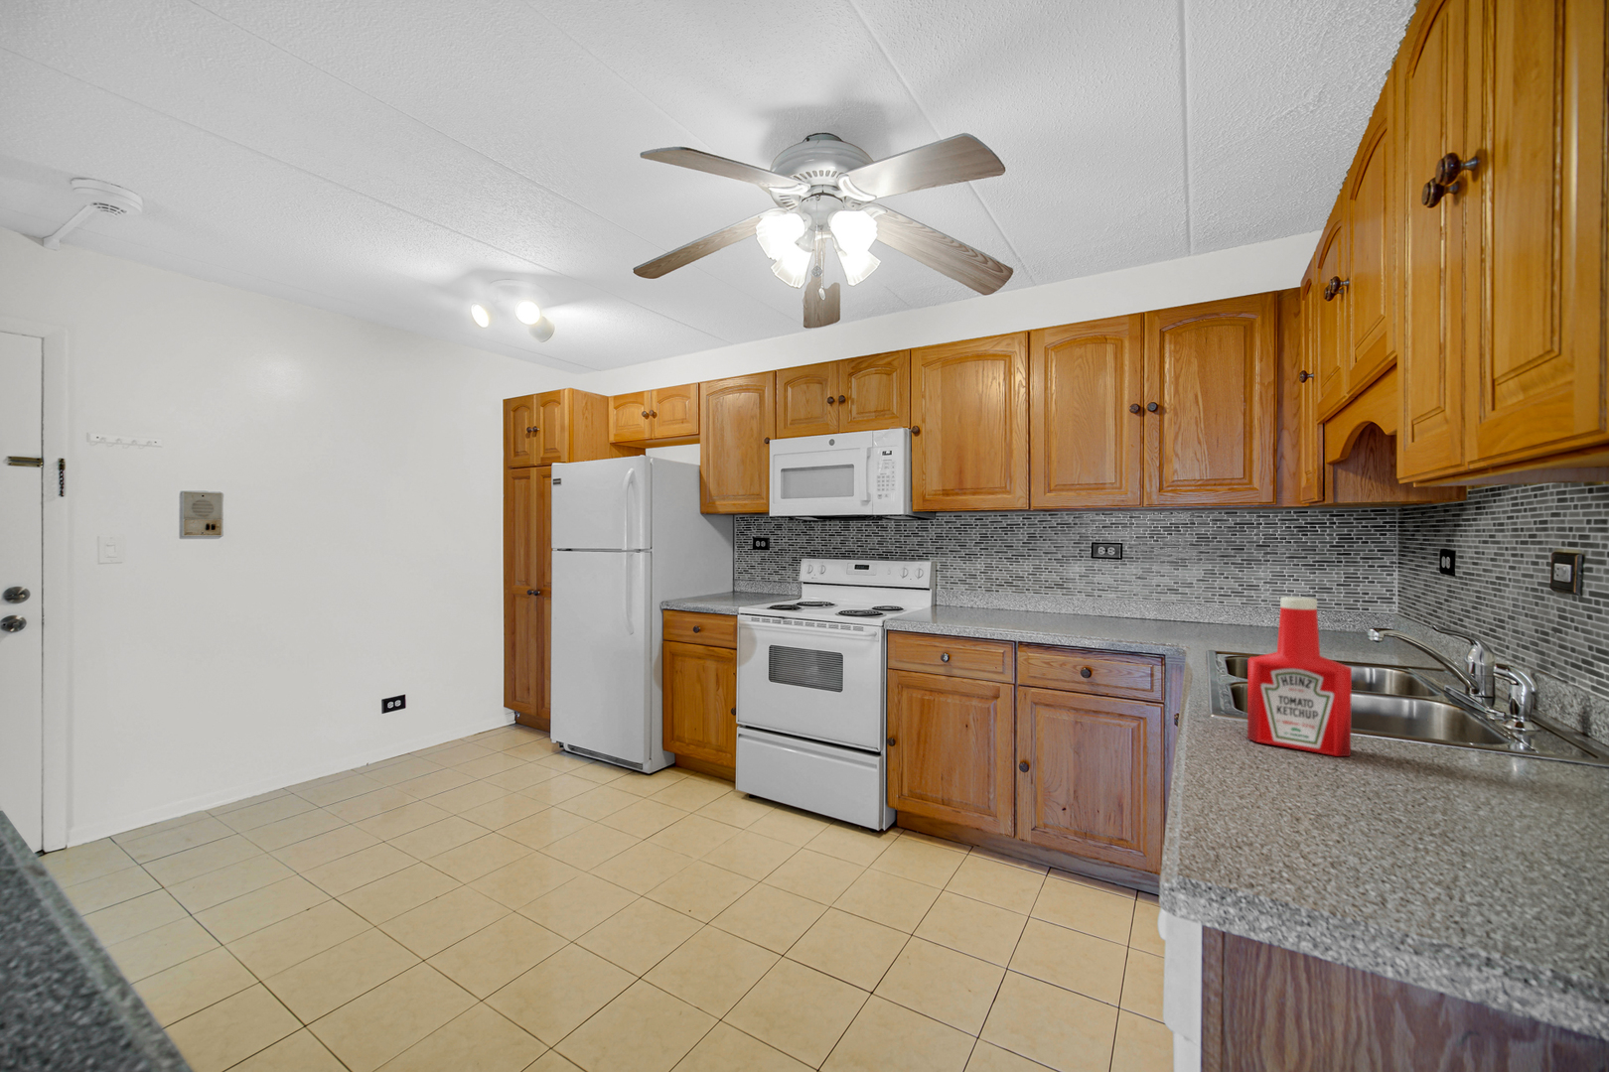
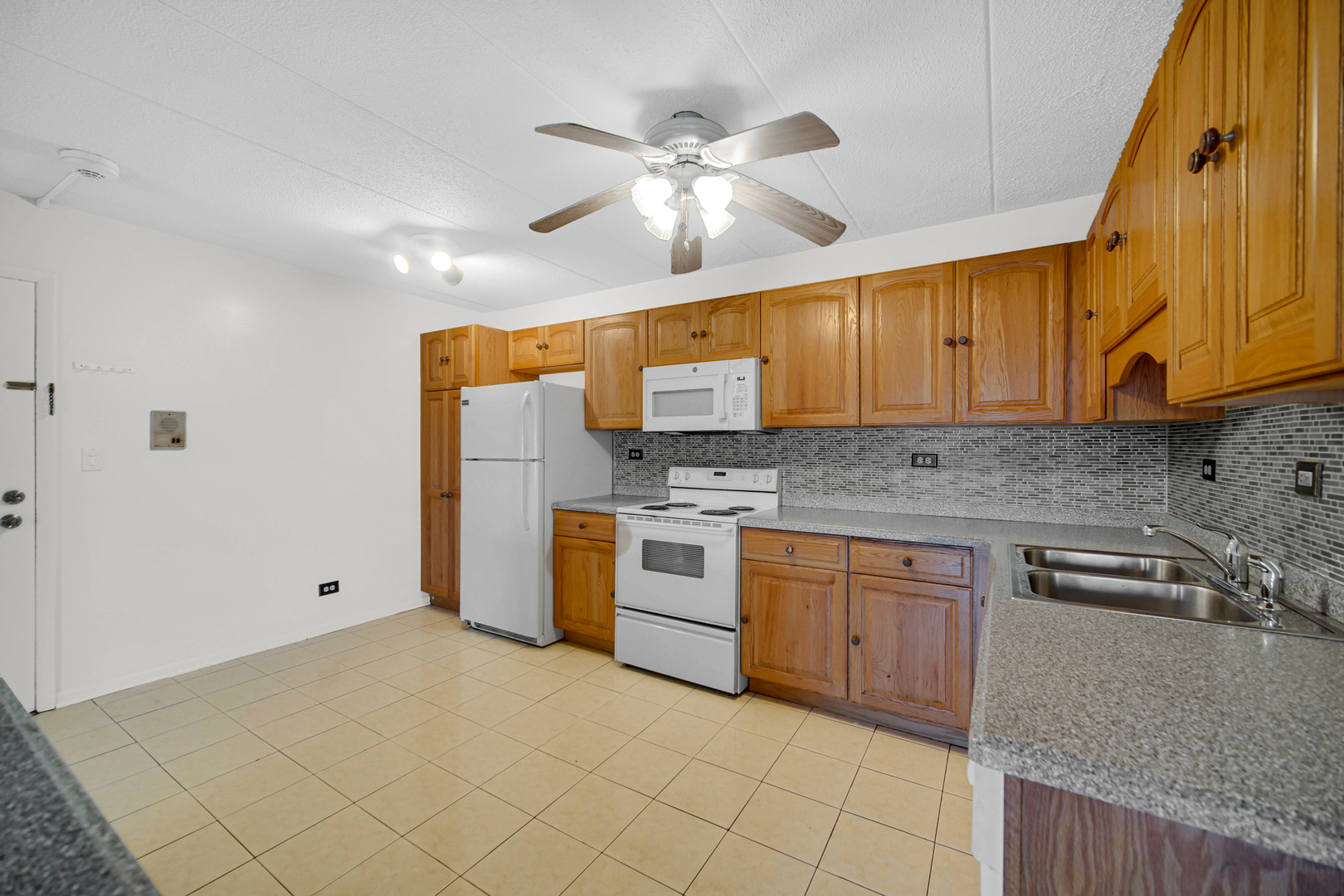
- soap bottle [1246,596,1353,757]
